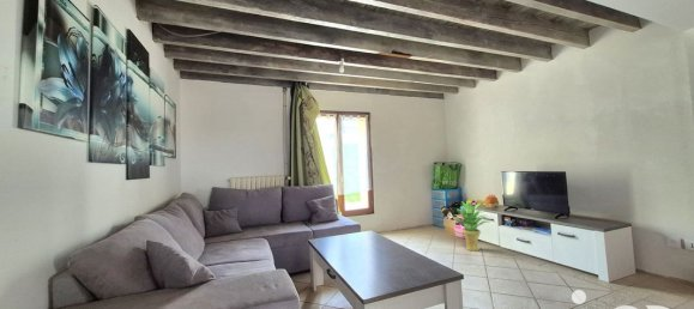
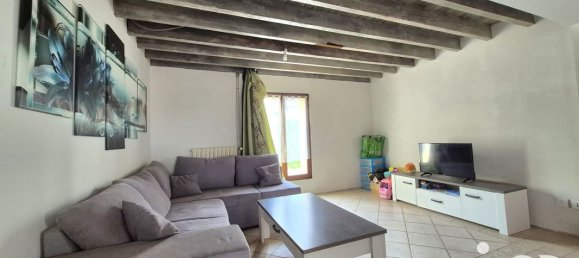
- potted plant [451,200,489,252]
